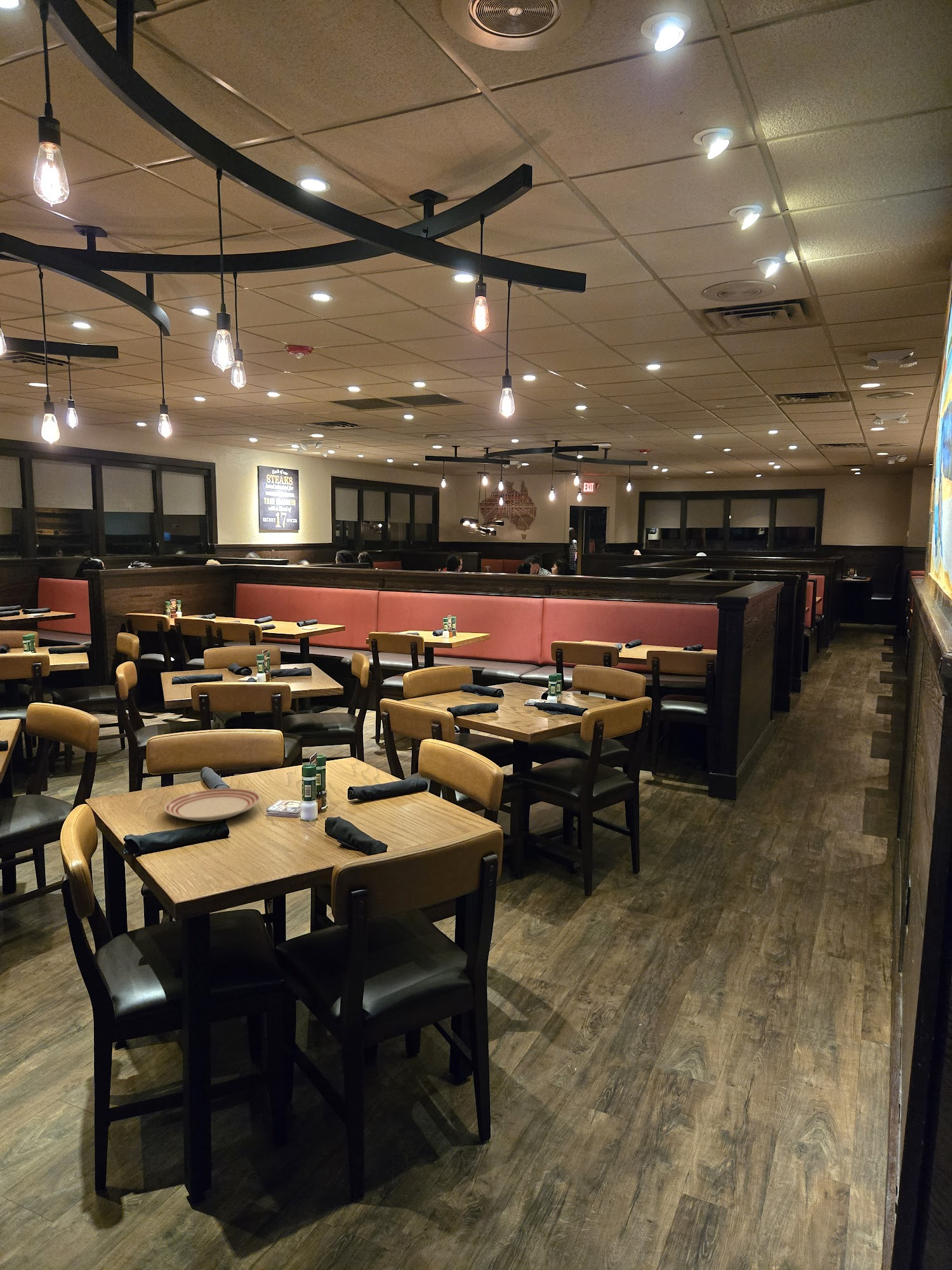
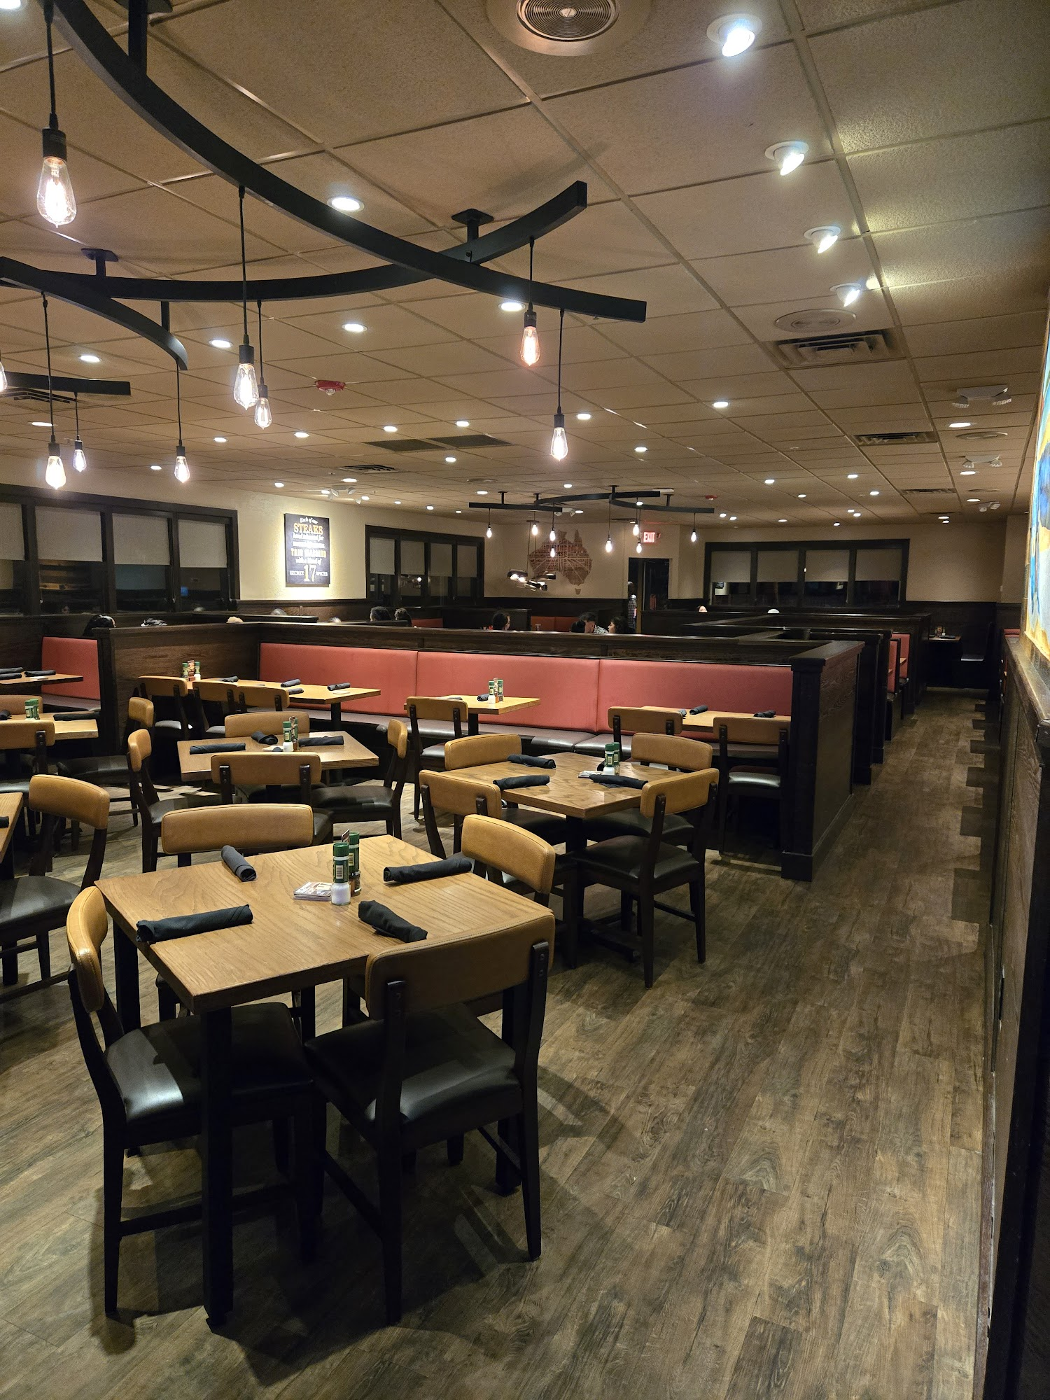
- dinner plate [163,787,261,822]
